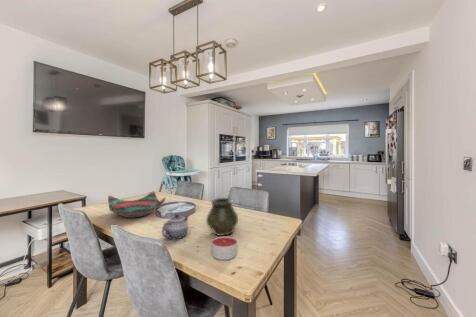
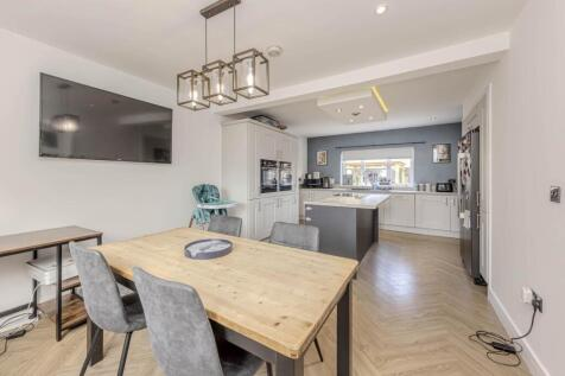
- teapot [161,213,190,240]
- candle [211,235,238,261]
- decorative bowl [107,191,166,219]
- vase [205,197,239,237]
